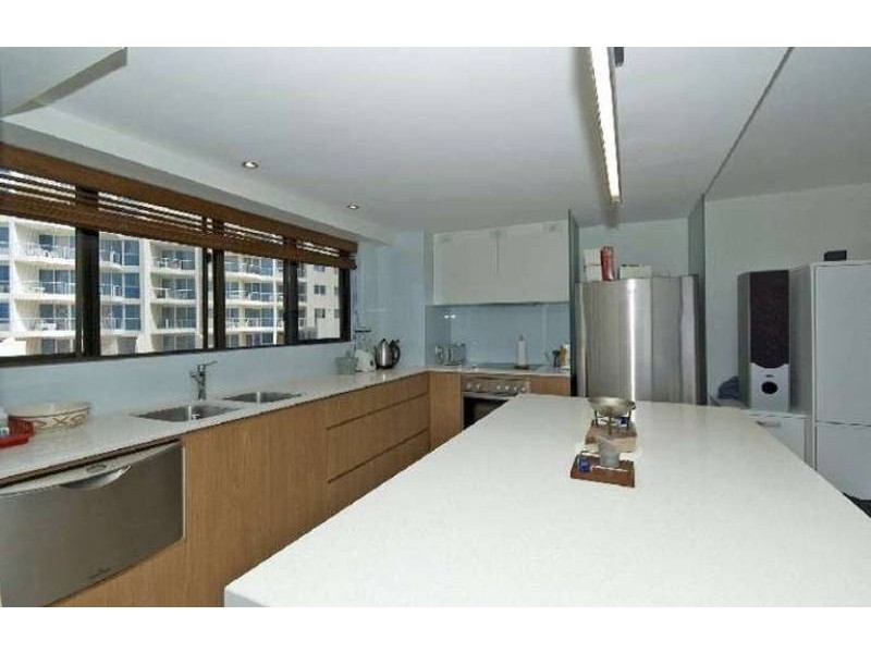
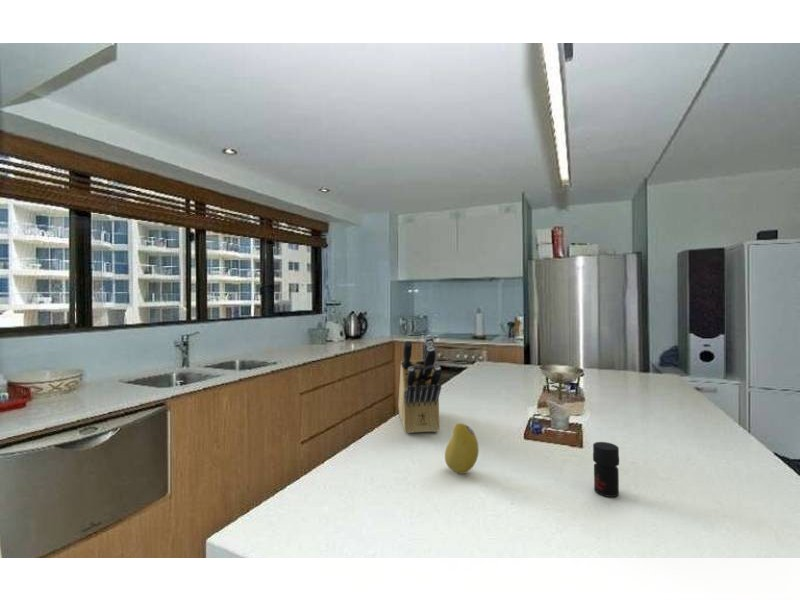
+ knife block [397,334,442,434]
+ jar [592,441,620,498]
+ fruit [444,422,480,475]
